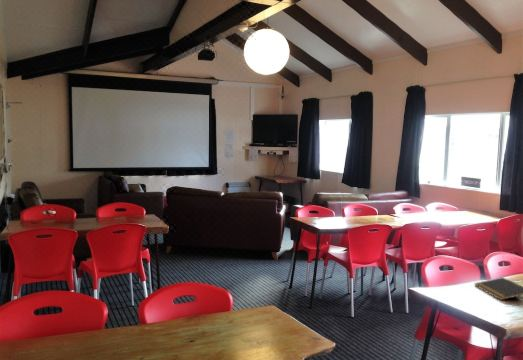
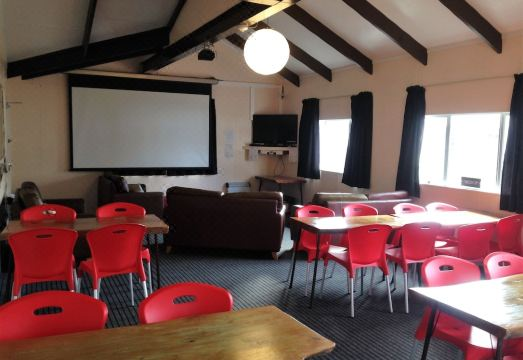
- notepad [473,276,523,301]
